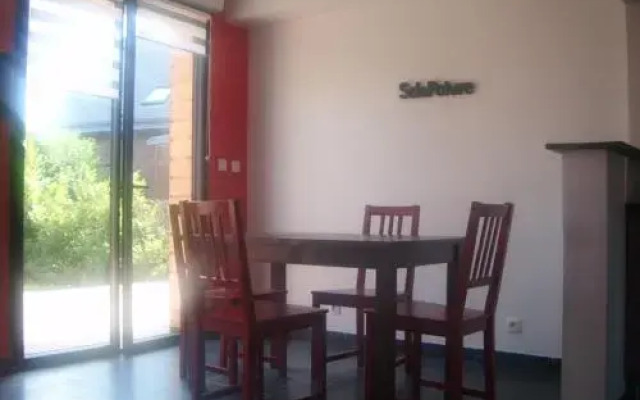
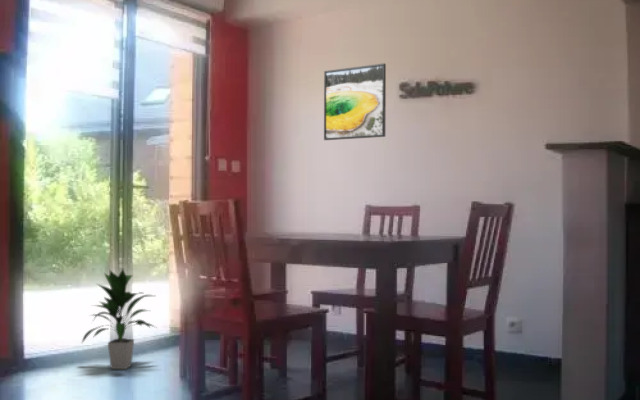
+ indoor plant [80,268,159,371]
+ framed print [323,62,387,141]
